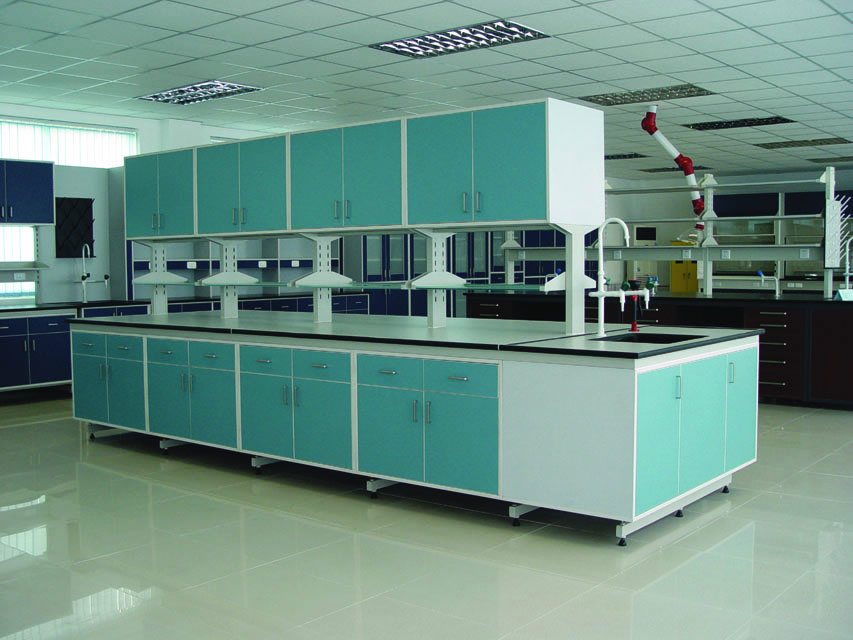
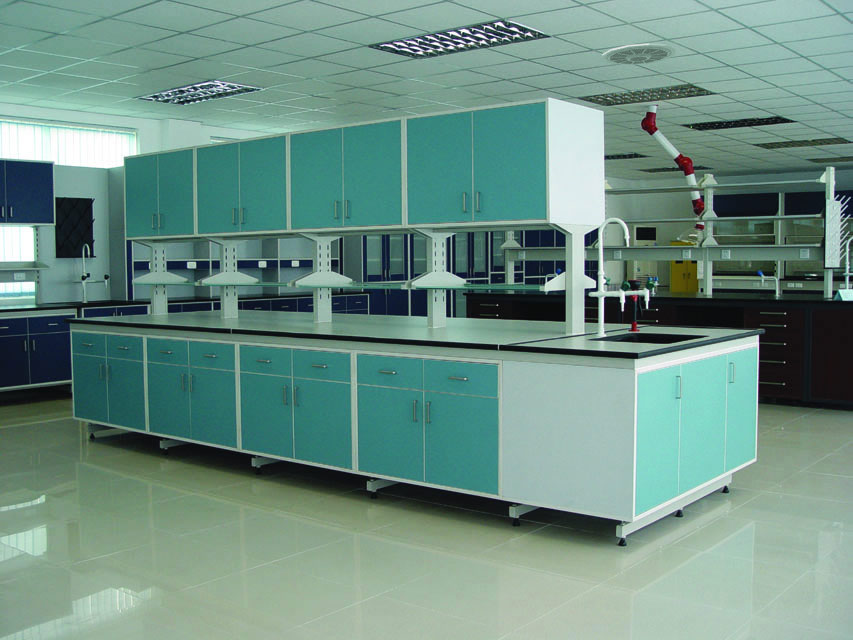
+ ceiling vent [601,43,677,66]
